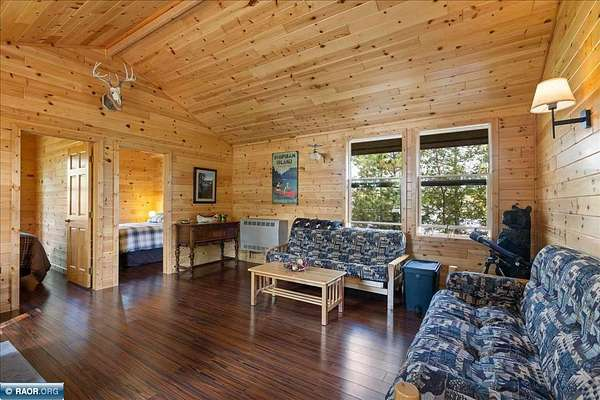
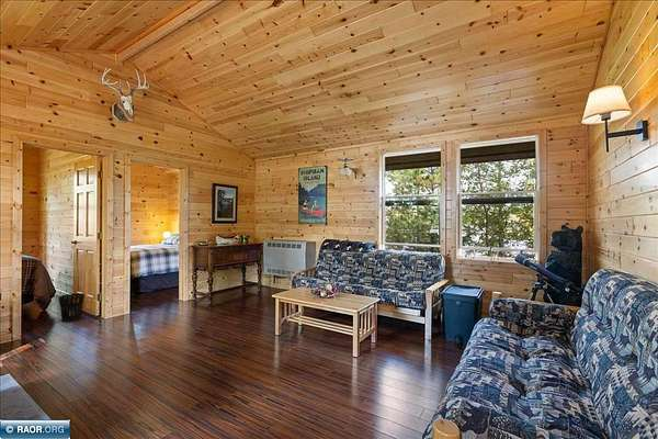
+ wastebasket [58,293,86,324]
